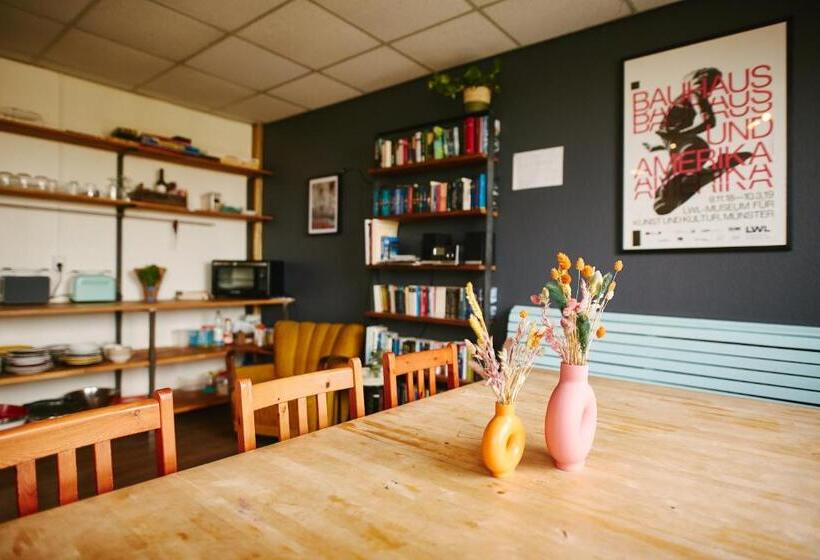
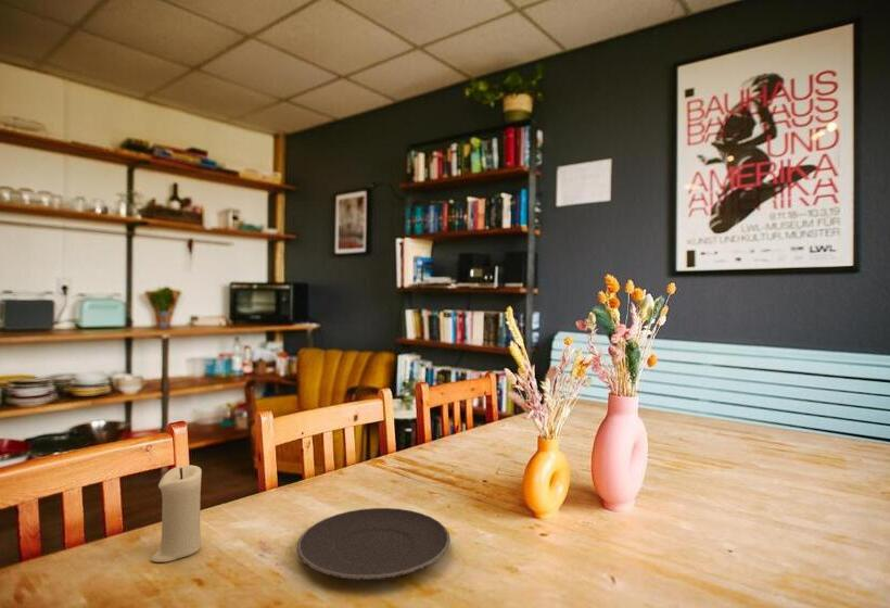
+ plate [295,507,452,582]
+ candle [150,465,203,563]
